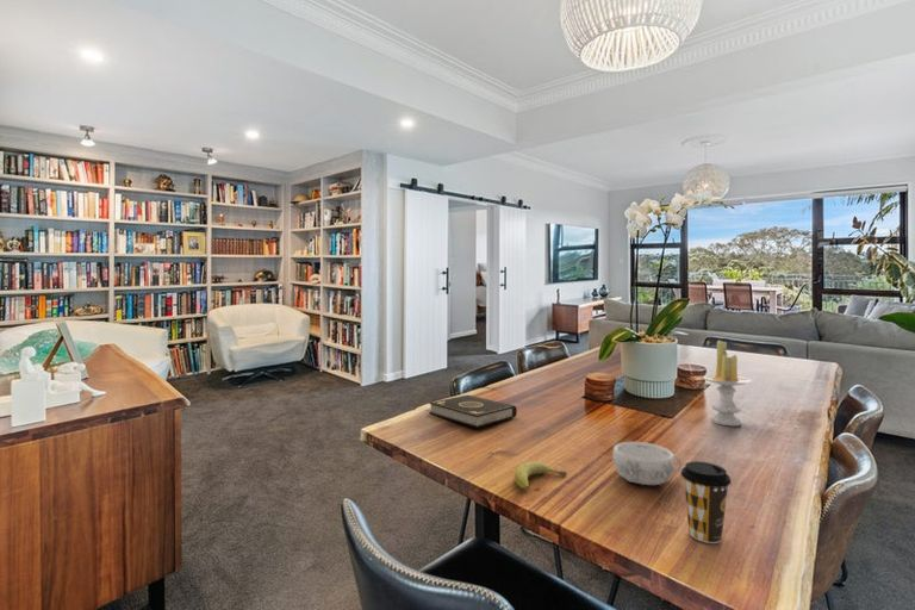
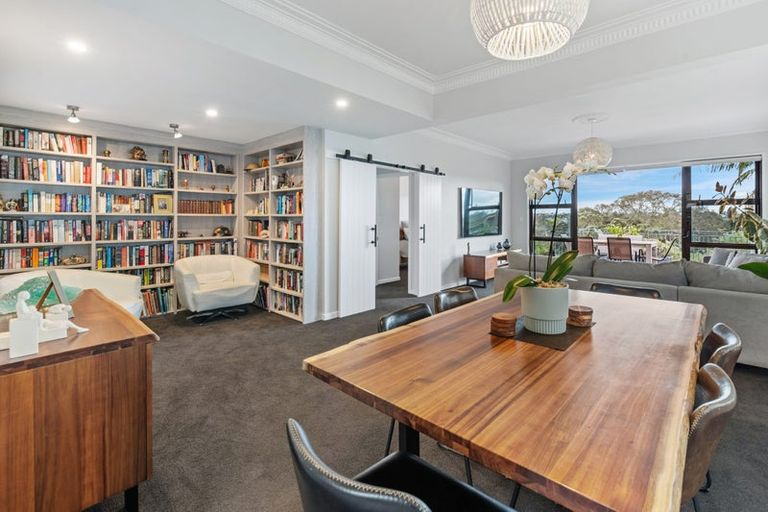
- decorative bowl [611,441,683,486]
- candle [702,340,753,427]
- fruit [513,460,568,491]
- coffee cup [680,460,733,544]
- book [428,394,518,429]
